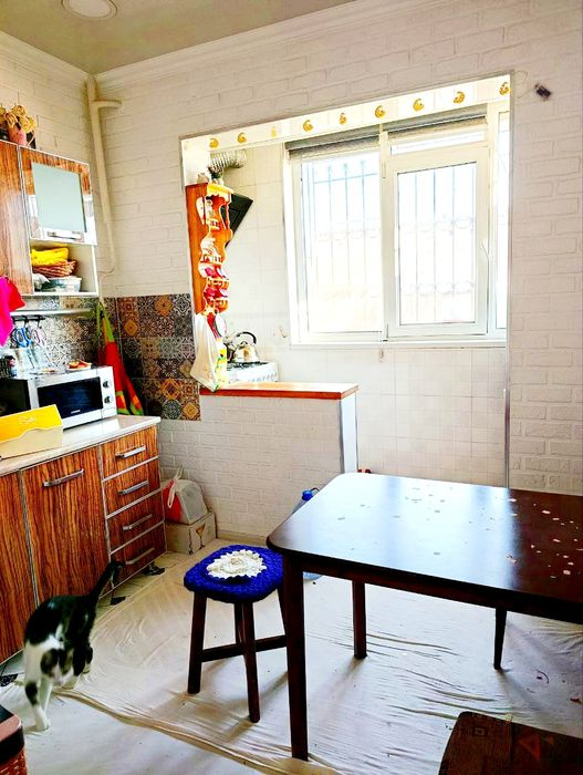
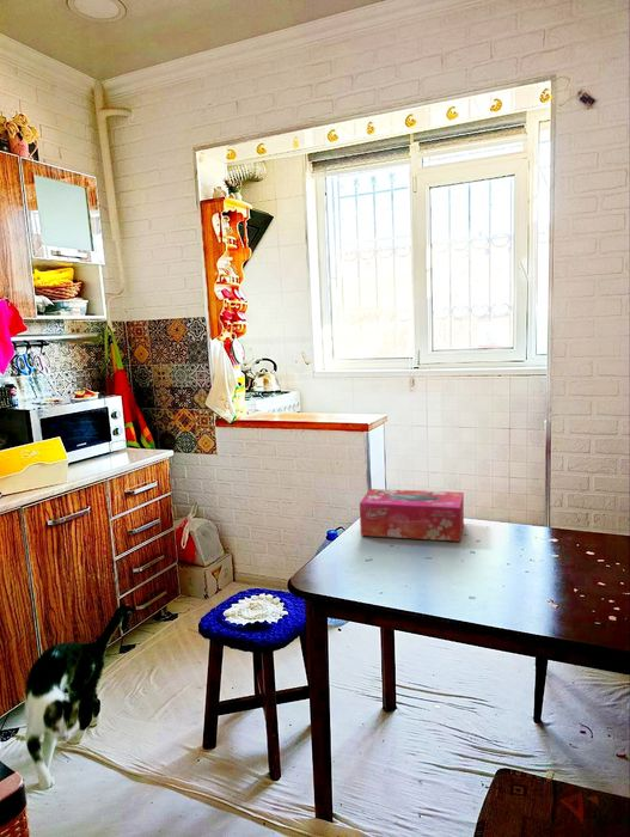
+ tissue box [359,488,465,543]
